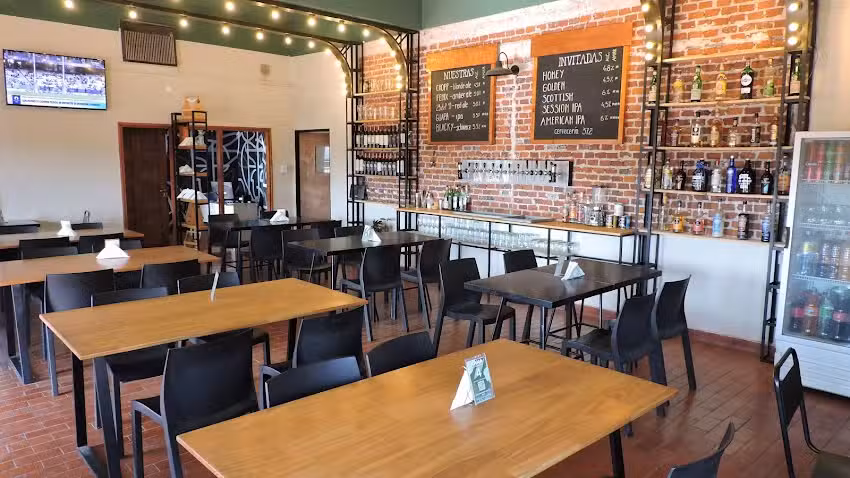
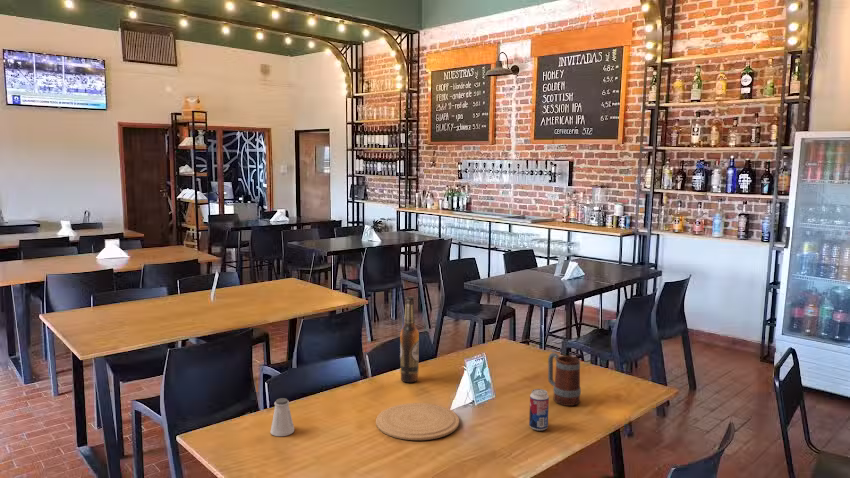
+ plate [375,402,460,441]
+ saltshaker [269,397,295,437]
+ beer mug [547,352,582,407]
+ beverage can [528,388,550,432]
+ beer bottle [399,295,420,384]
